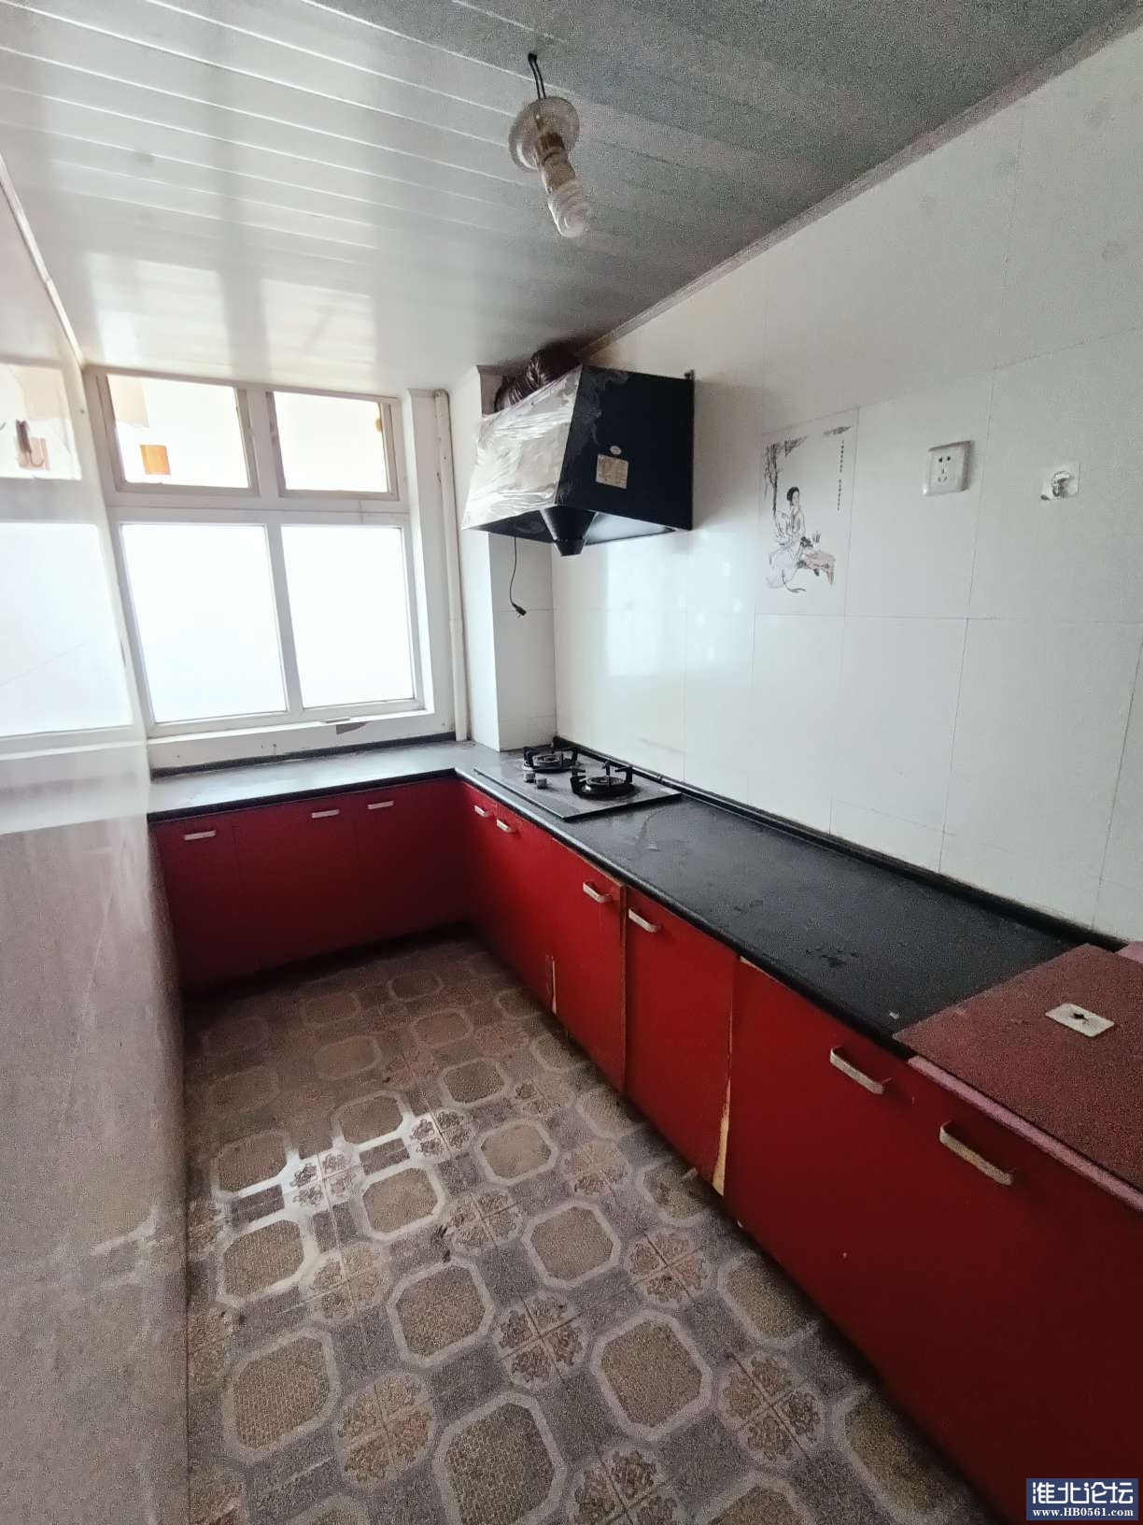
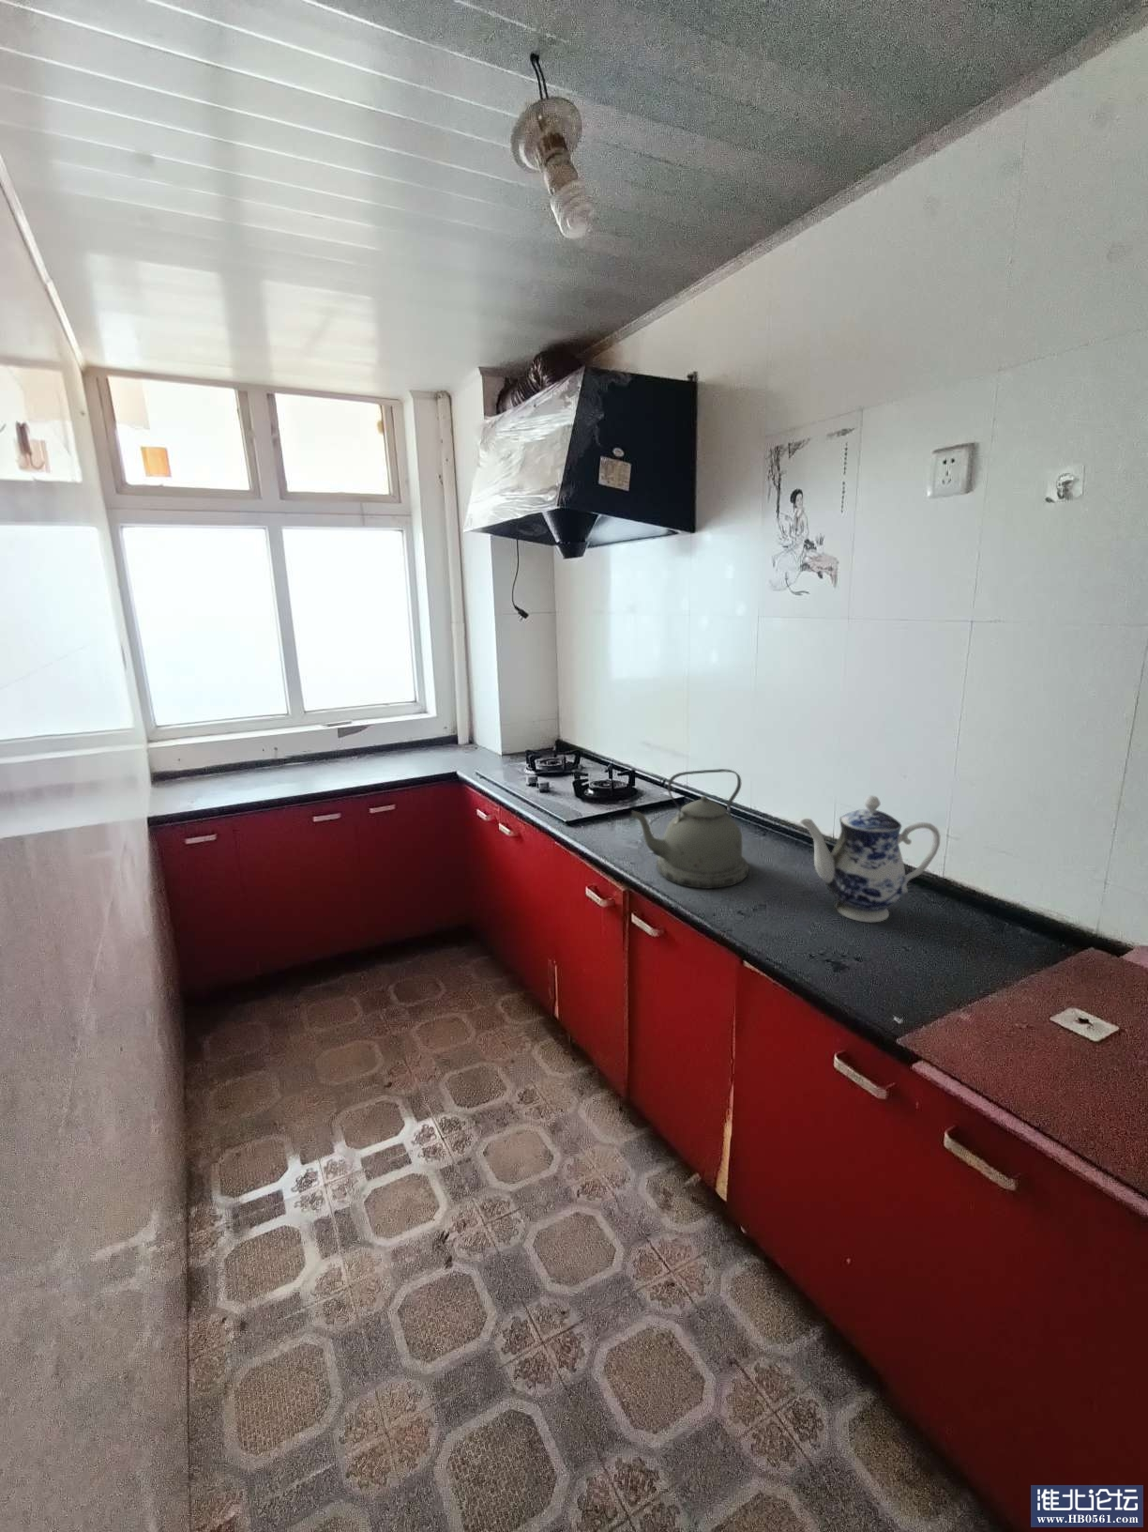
+ kettle [629,768,749,890]
+ teapot [800,795,941,923]
